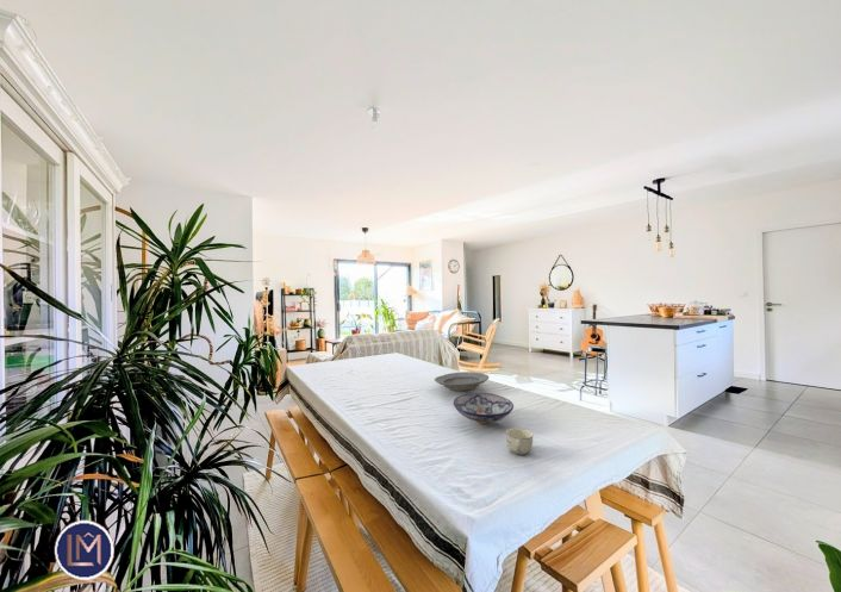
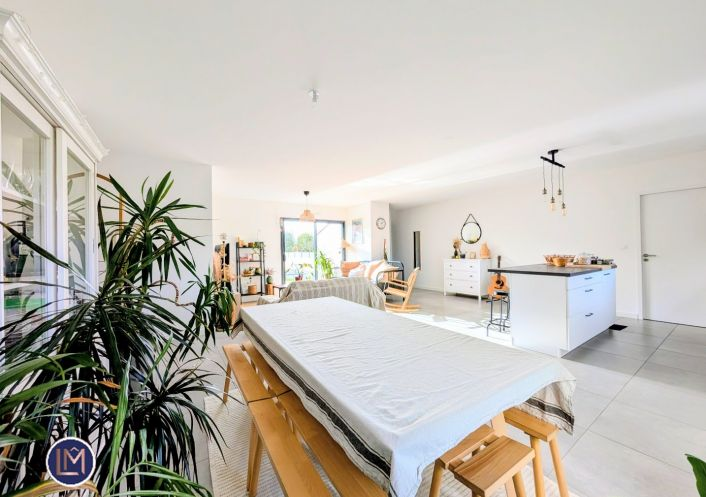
- plate [434,370,490,392]
- cup [505,428,534,456]
- bowl [451,392,515,425]
